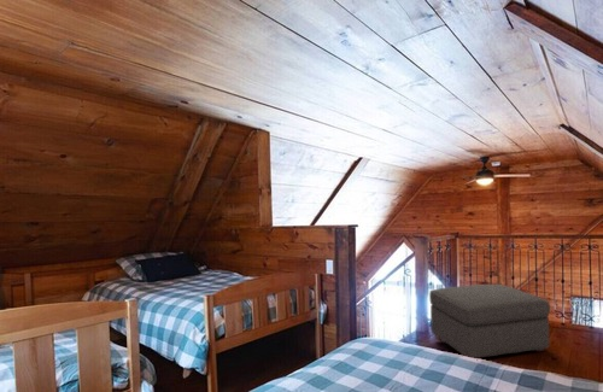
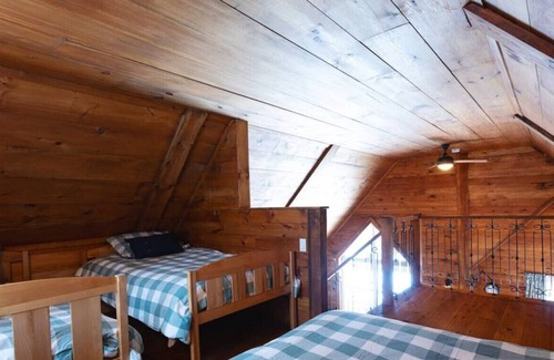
- ottoman [428,283,551,359]
